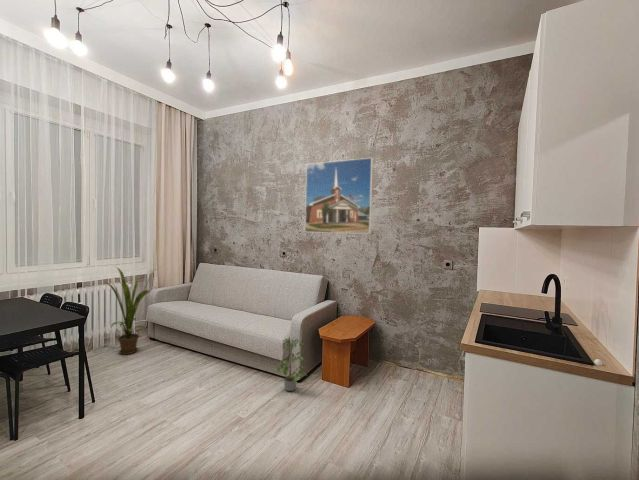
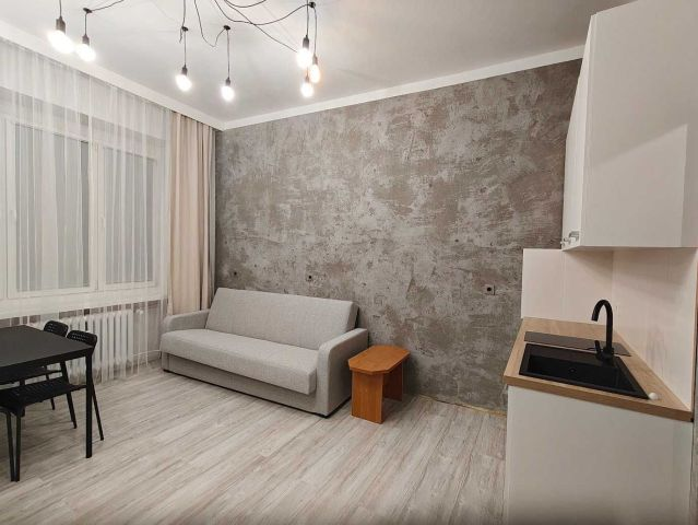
- house plant [105,265,156,355]
- potted plant [276,337,307,392]
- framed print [304,157,374,235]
